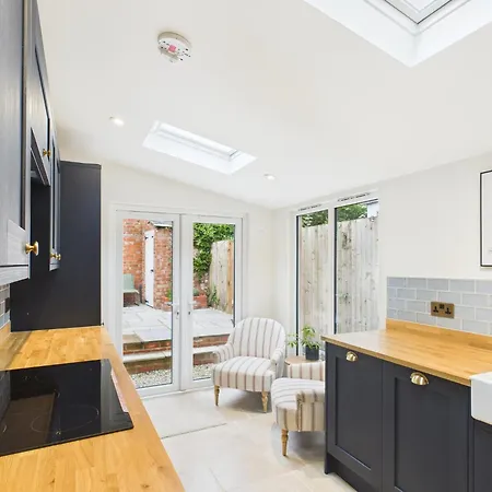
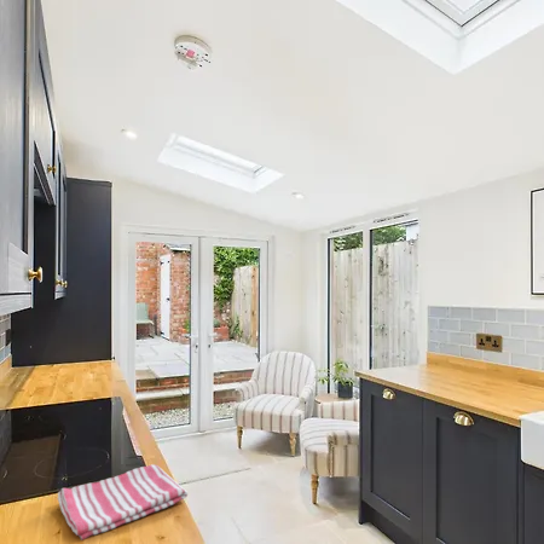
+ dish towel [56,463,189,542]
